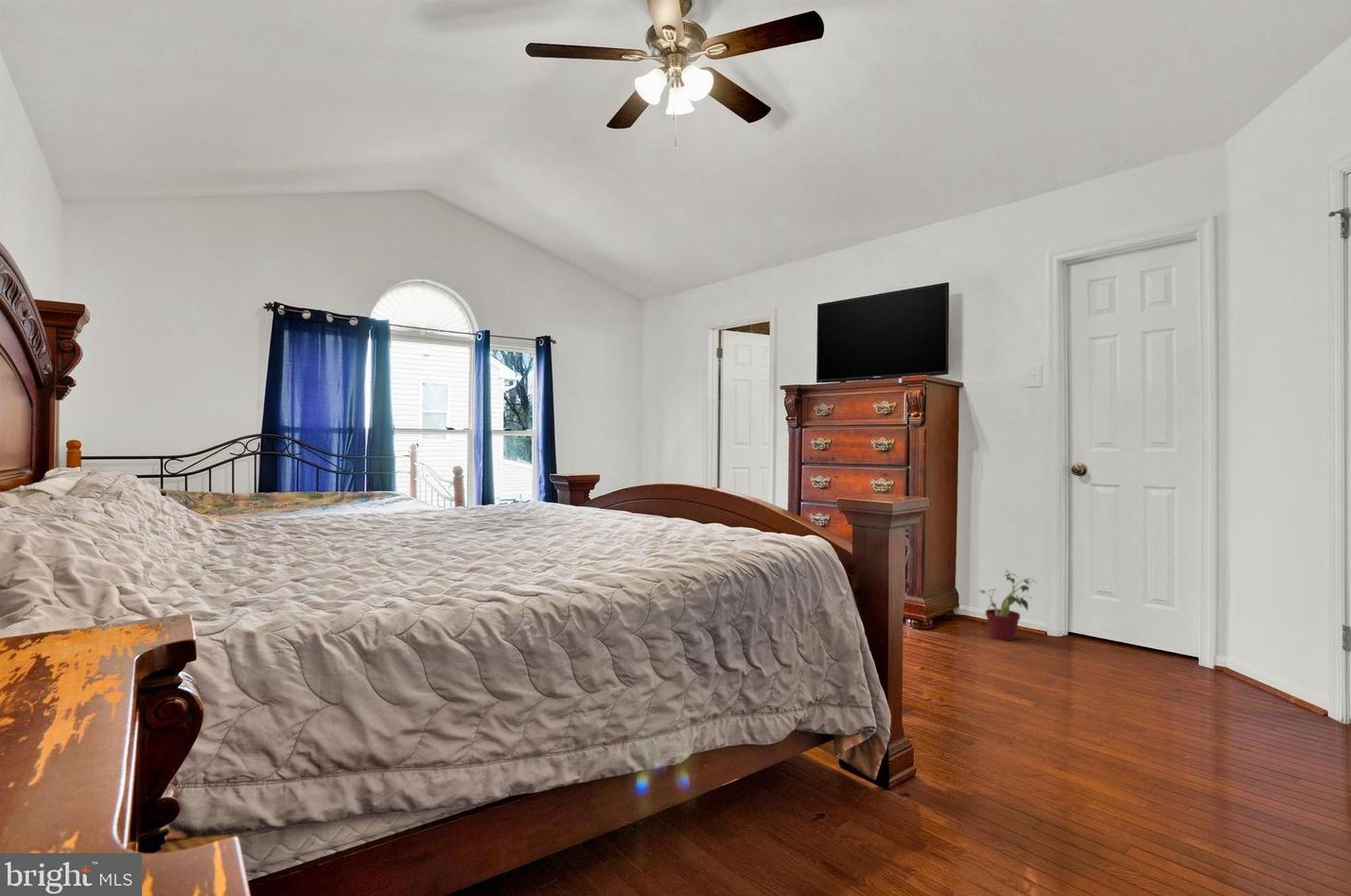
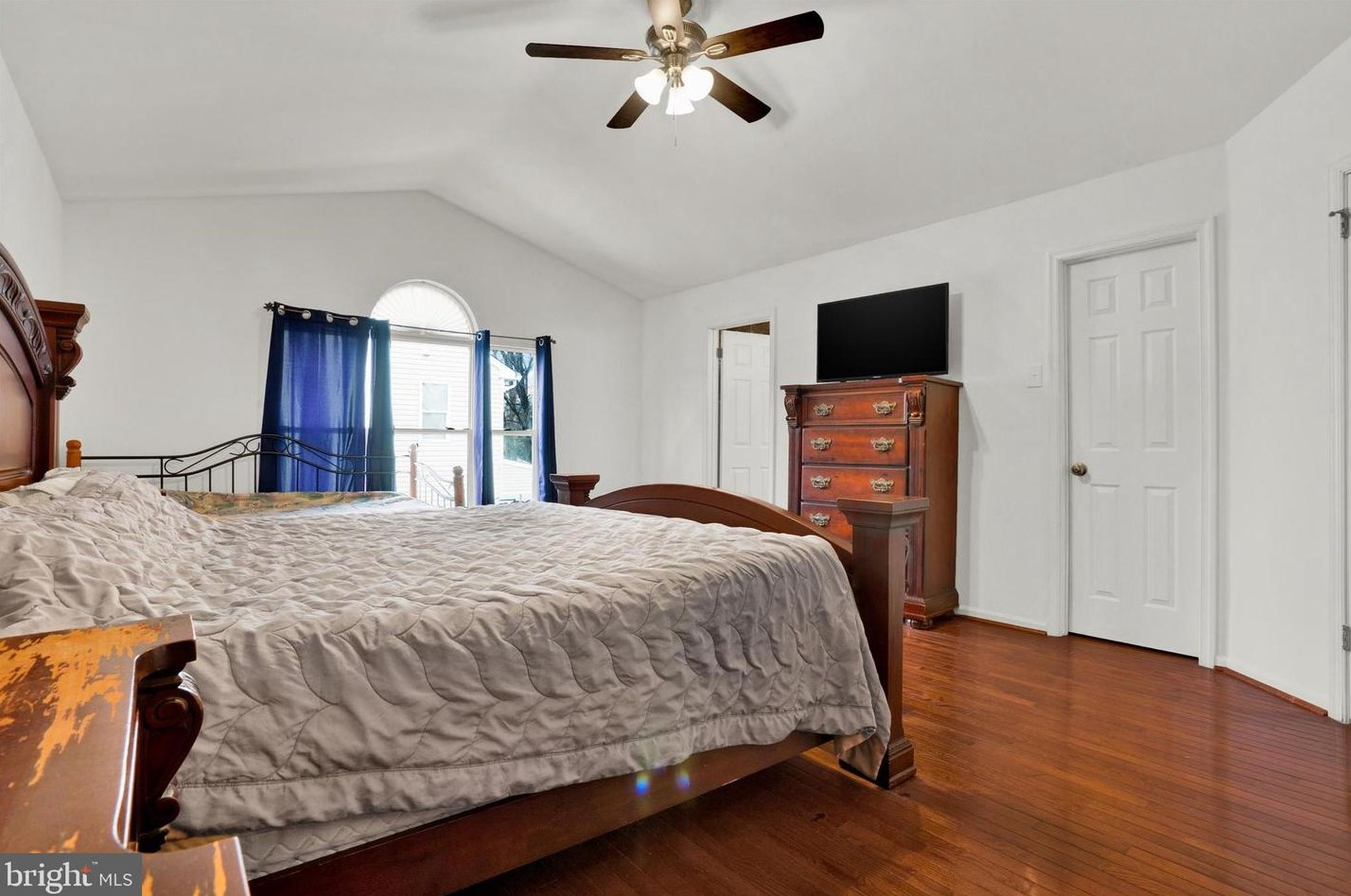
- potted plant [978,569,1036,641]
